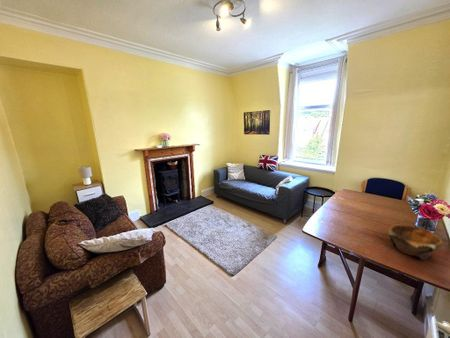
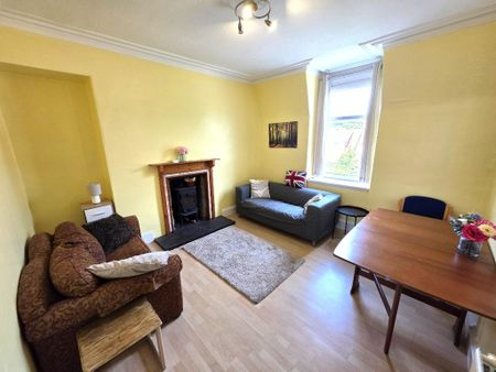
- bowl [387,224,444,261]
